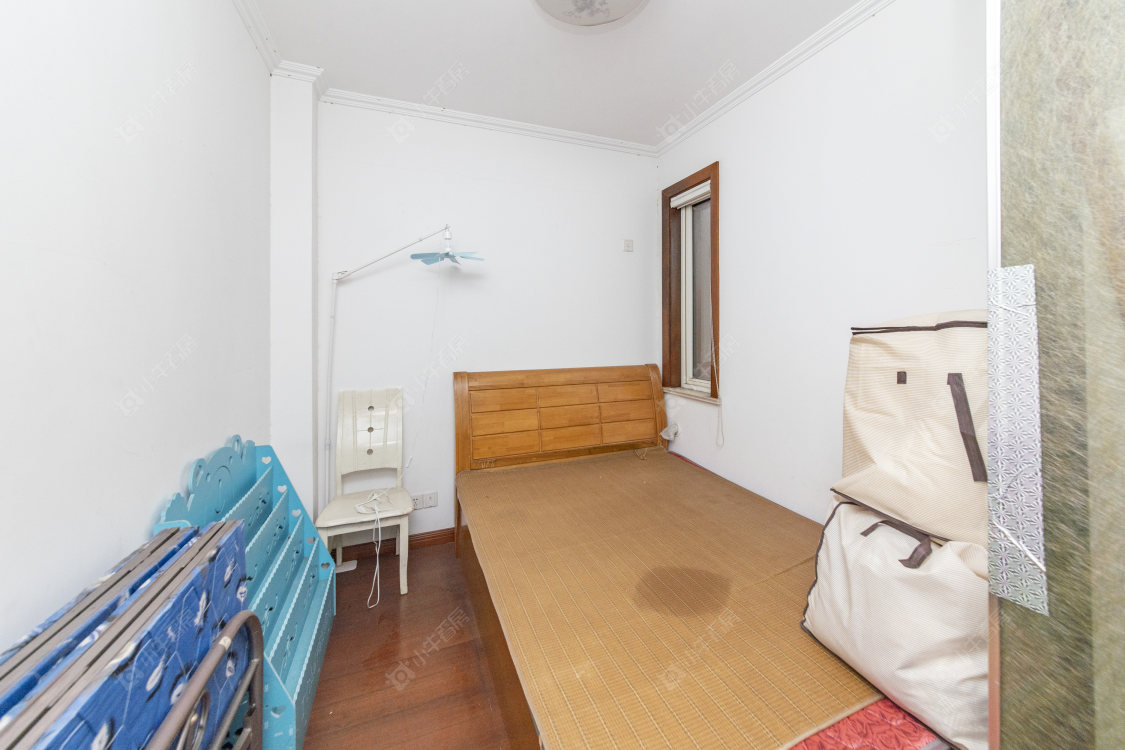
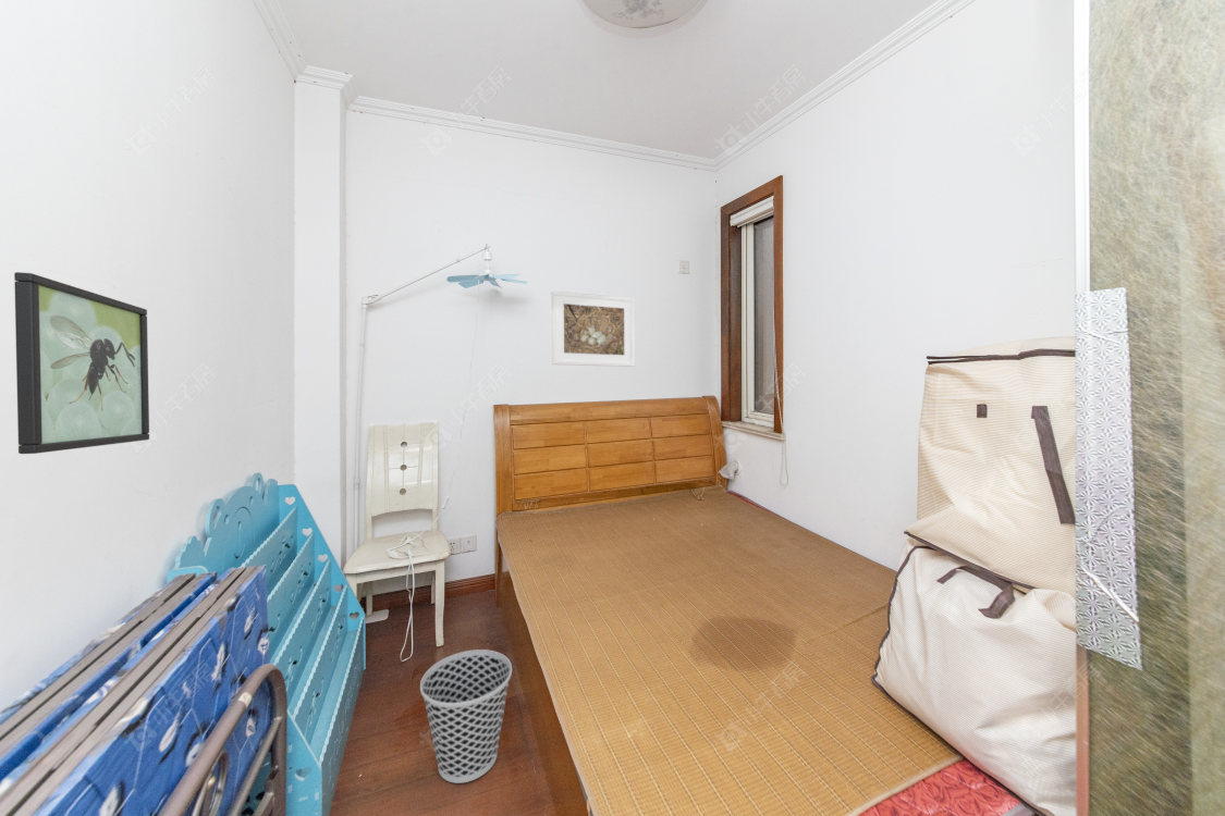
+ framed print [551,289,636,368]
+ wastebasket [419,648,513,784]
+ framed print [13,271,150,455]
